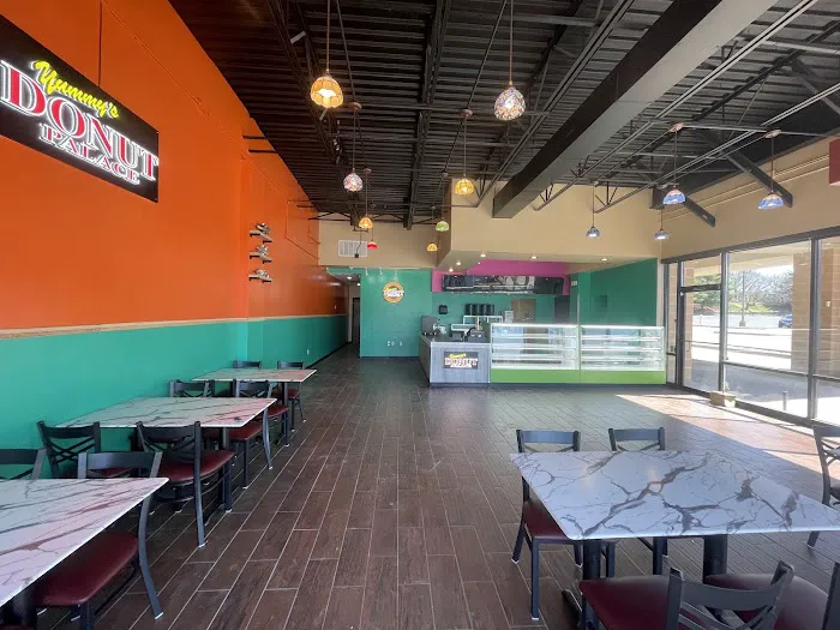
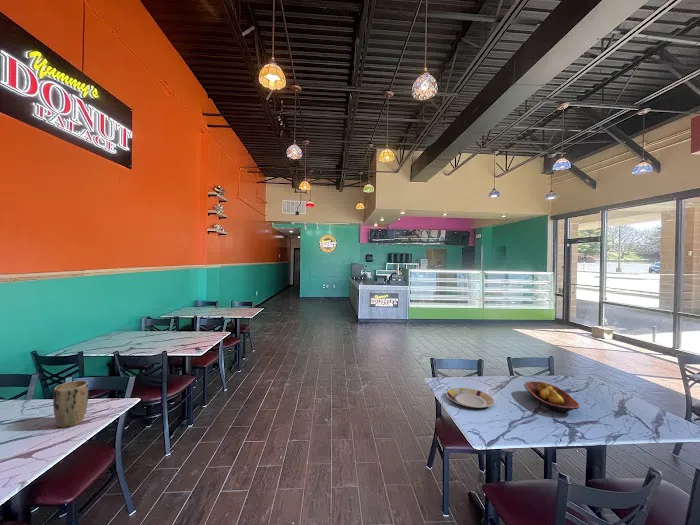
+ fruit bowl [523,380,580,414]
+ plant pot [52,380,89,429]
+ plate [445,387,495,409]
